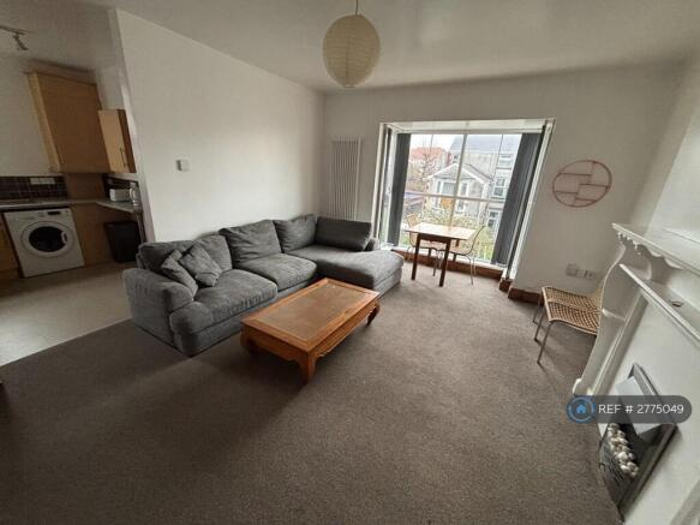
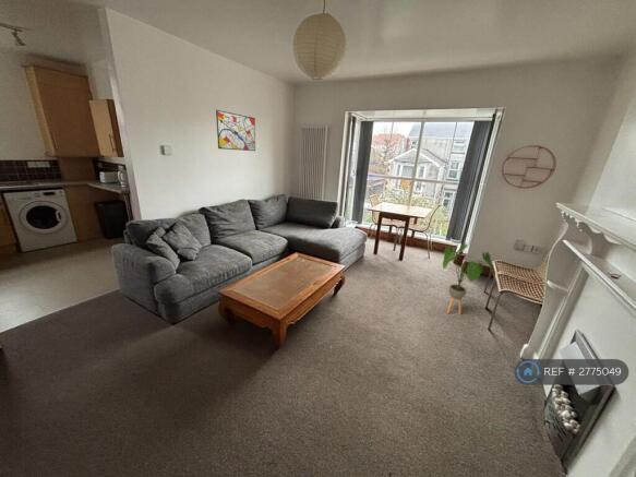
+ wall art [215,109,256,152]
+ house plant [442,241,496,315]
